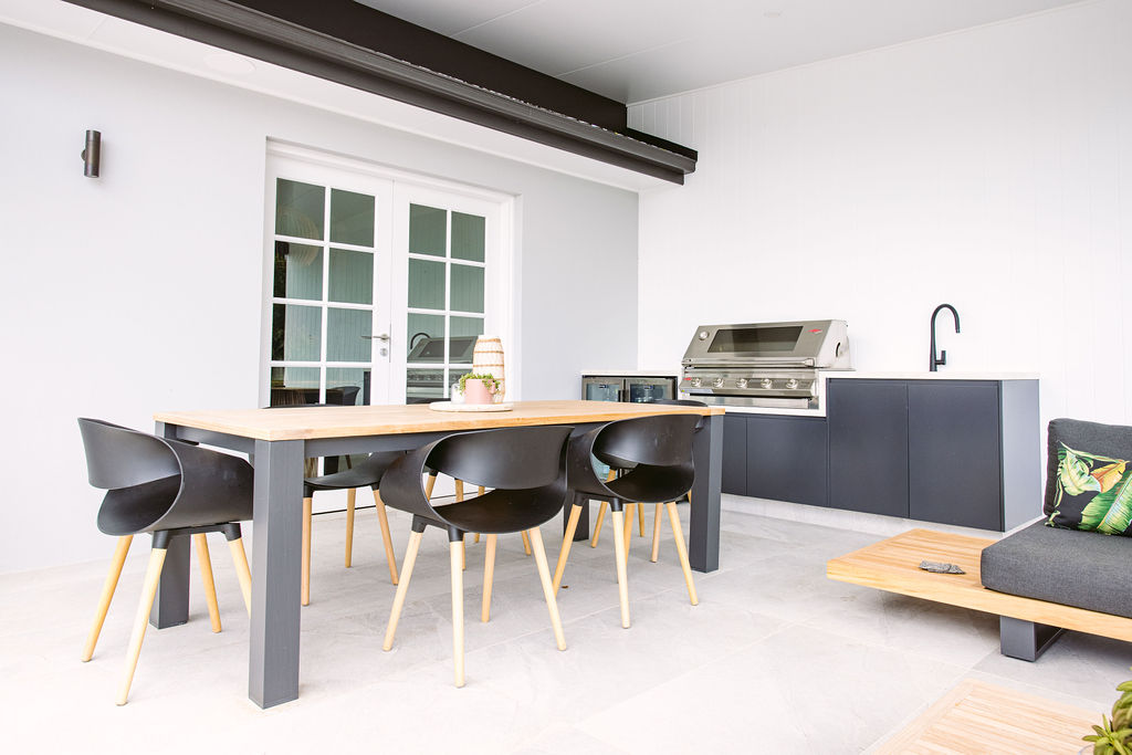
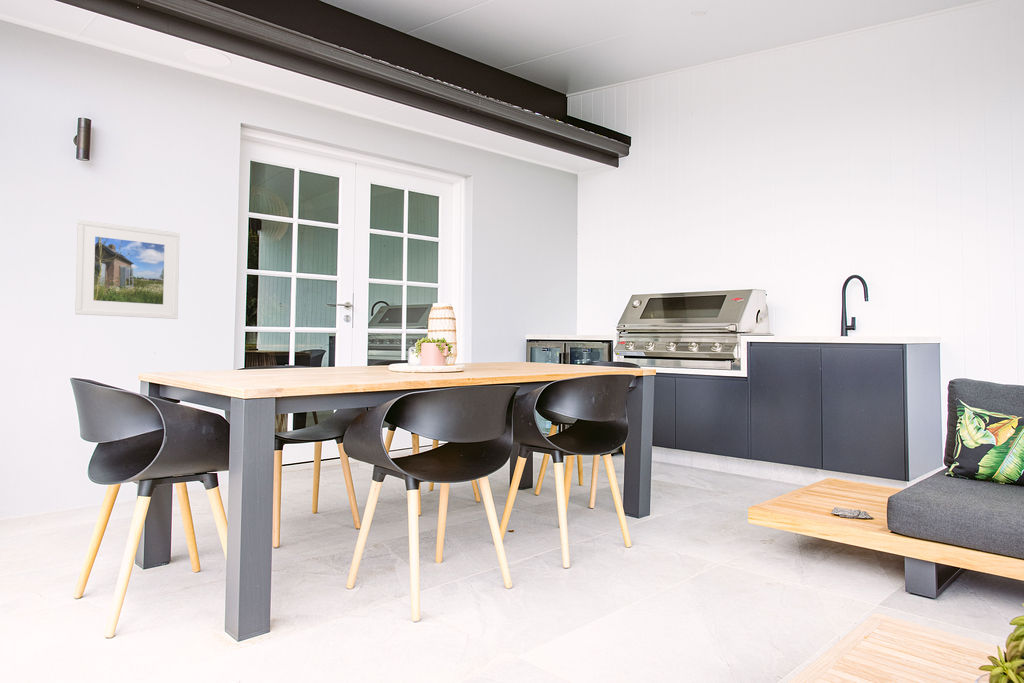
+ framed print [74,219,181,320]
